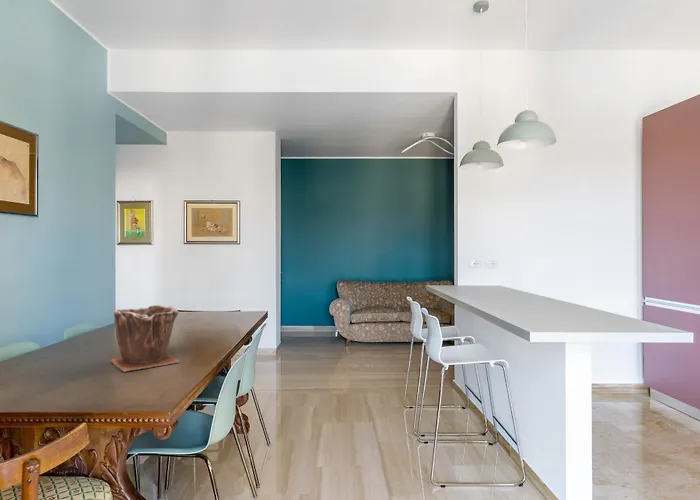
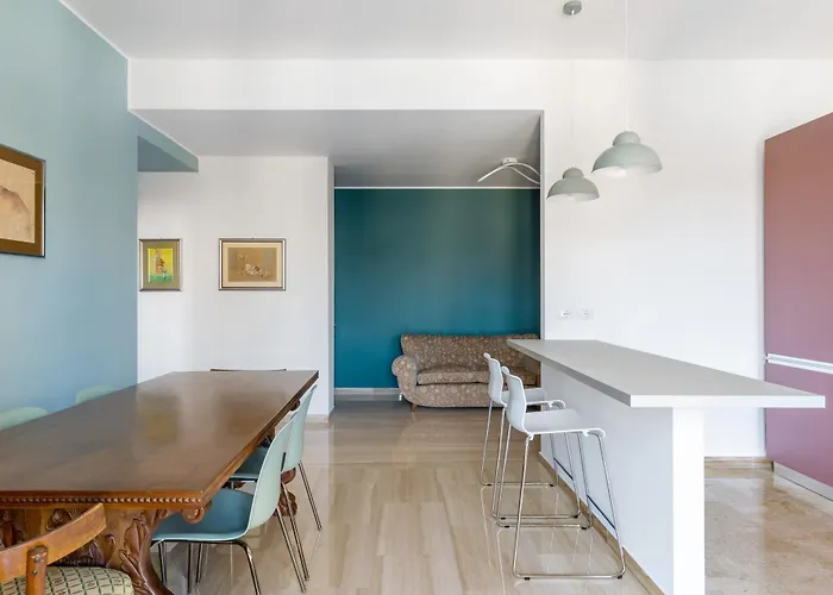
- plant pot [109,304,181,373]
